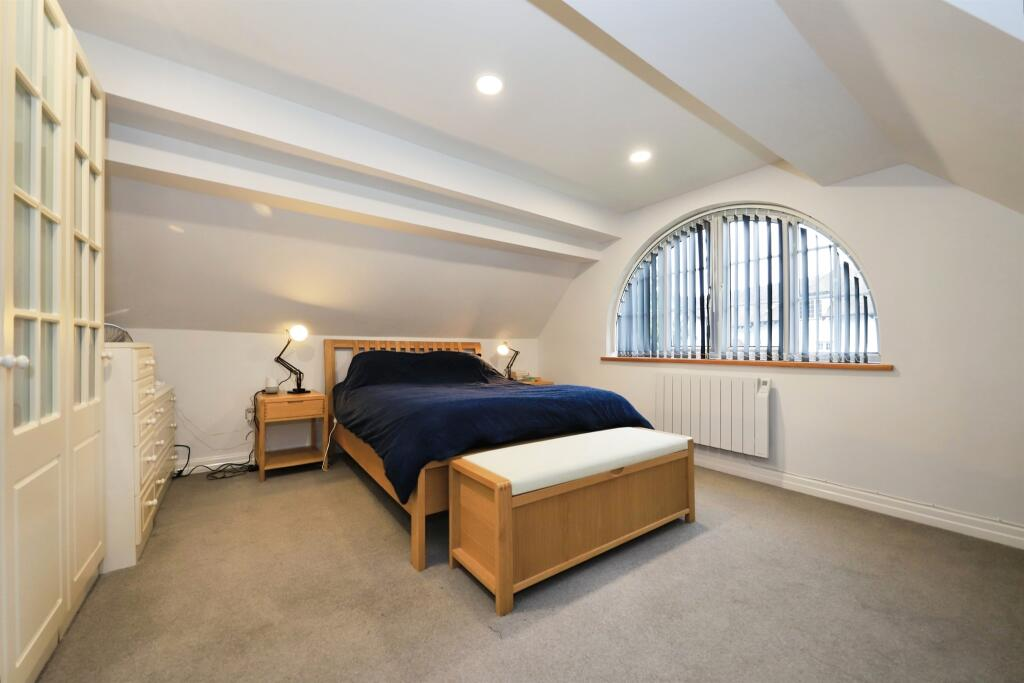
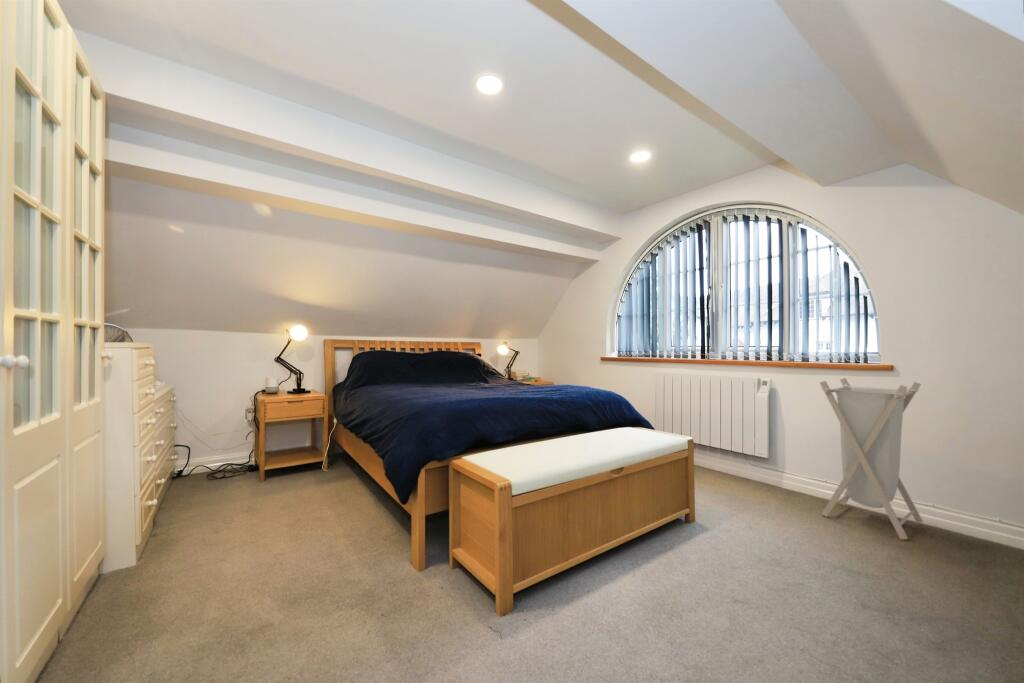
+ laundry hamper [819,377,924,540]
